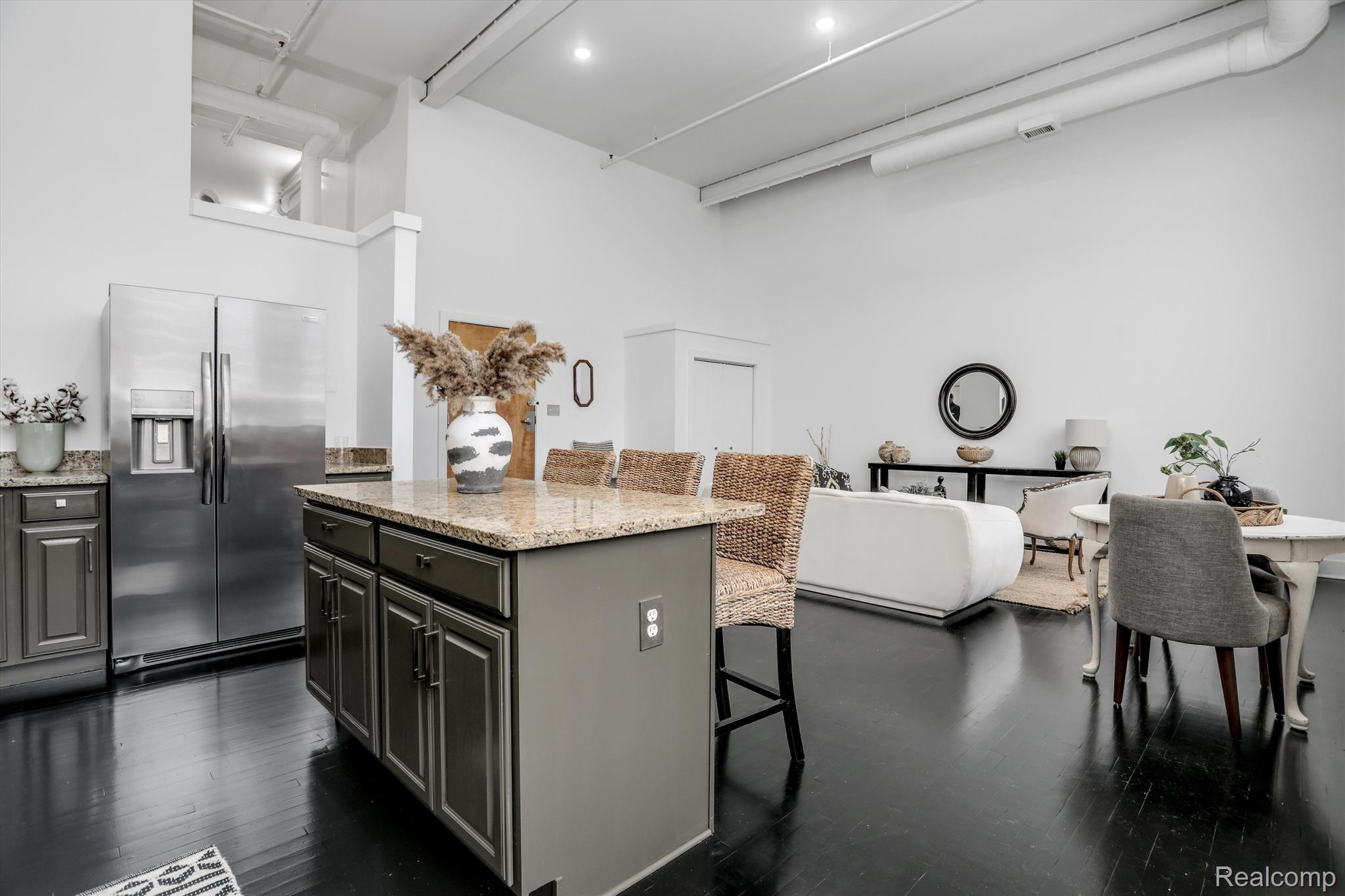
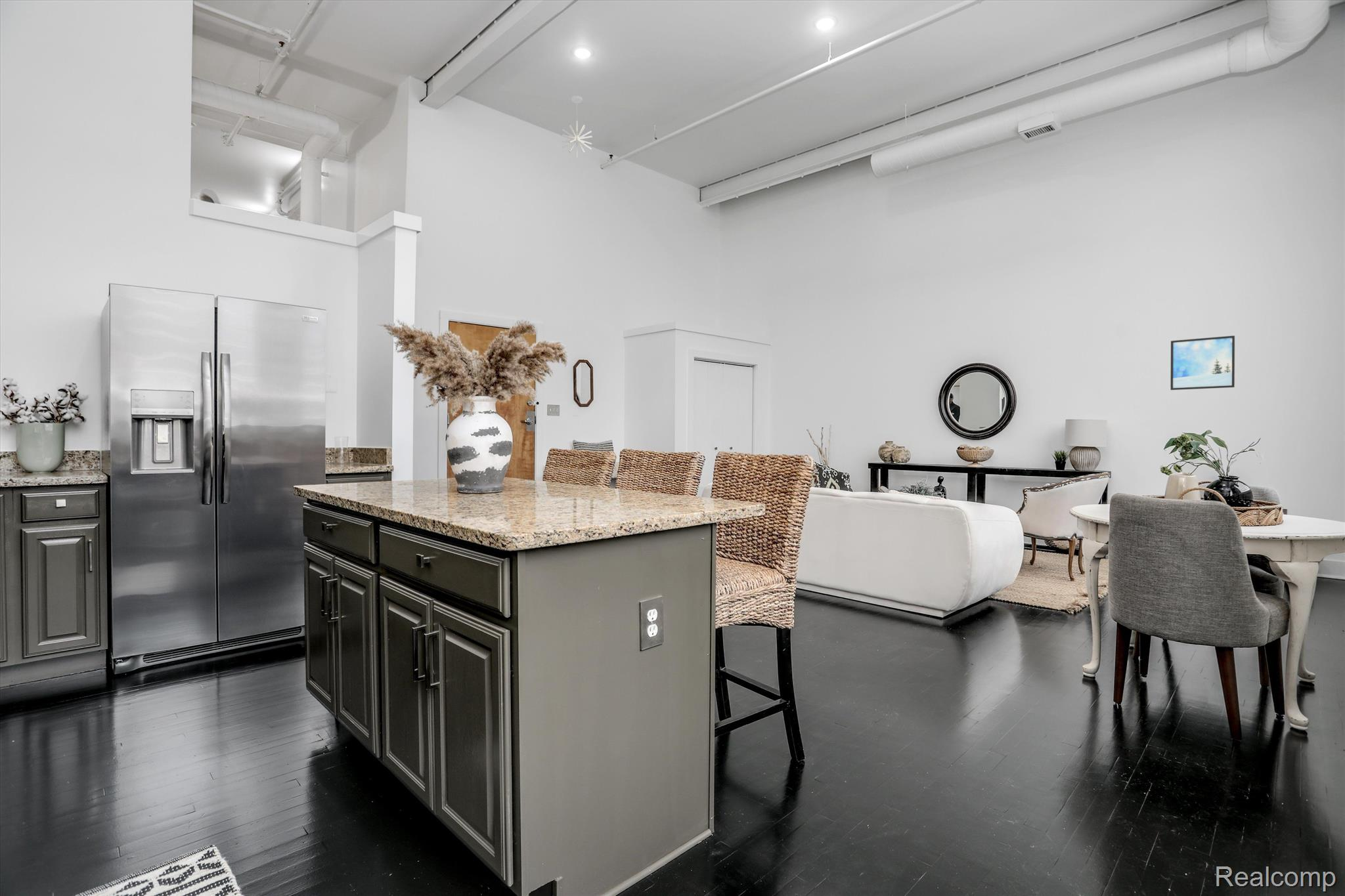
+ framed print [1170,335,1235,391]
+ pendant light [561,95,593,158]
